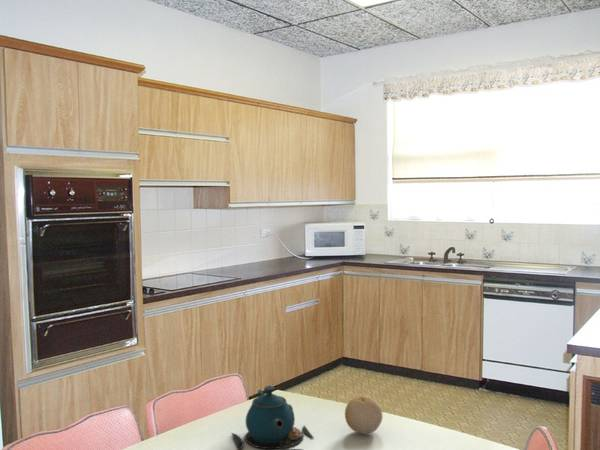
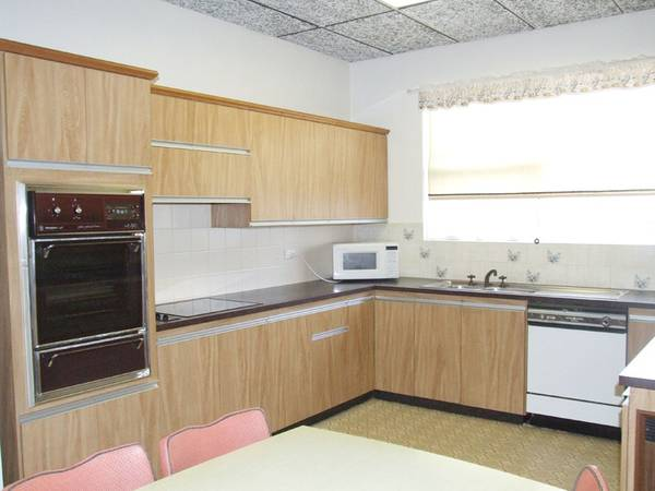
- fruit [344,395,383,435]
- teapot [231,385,315,450]
